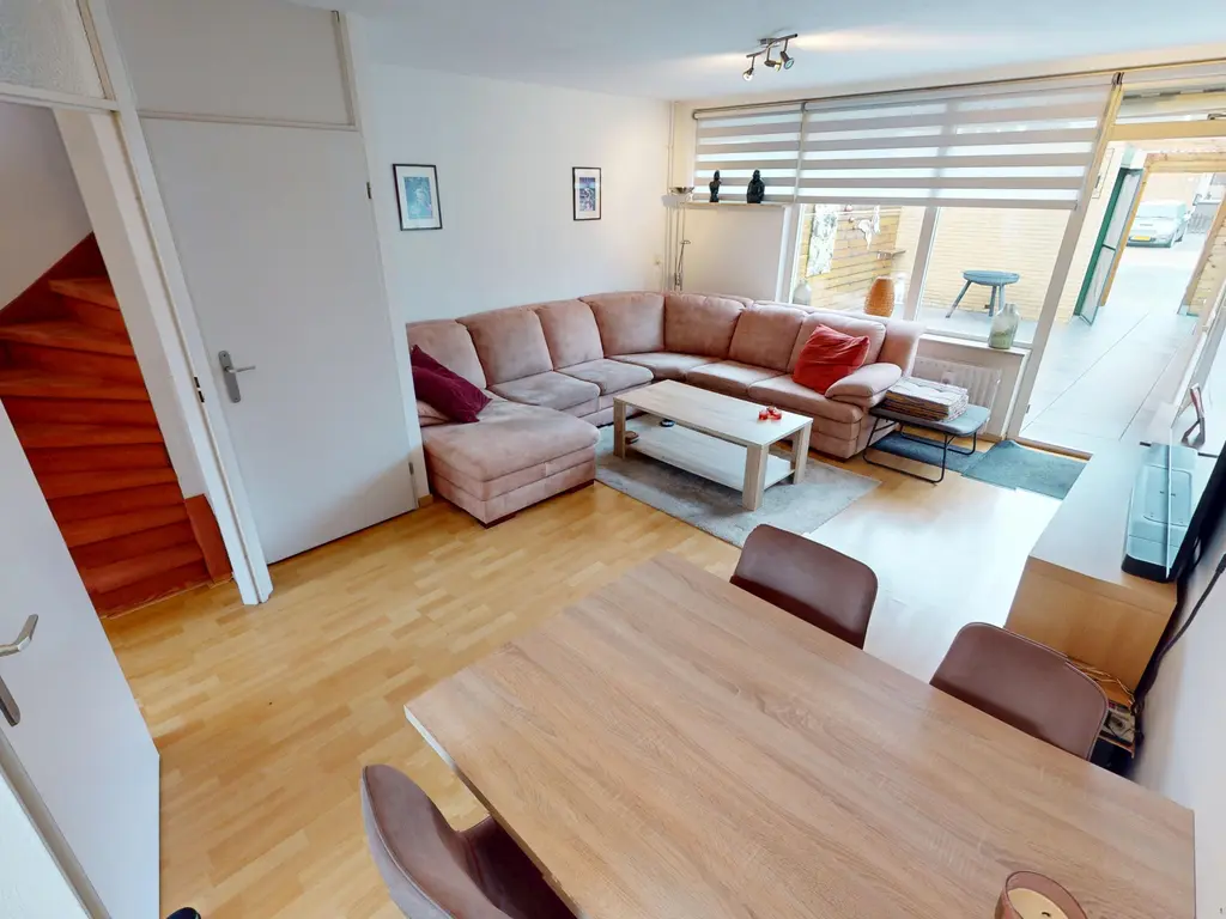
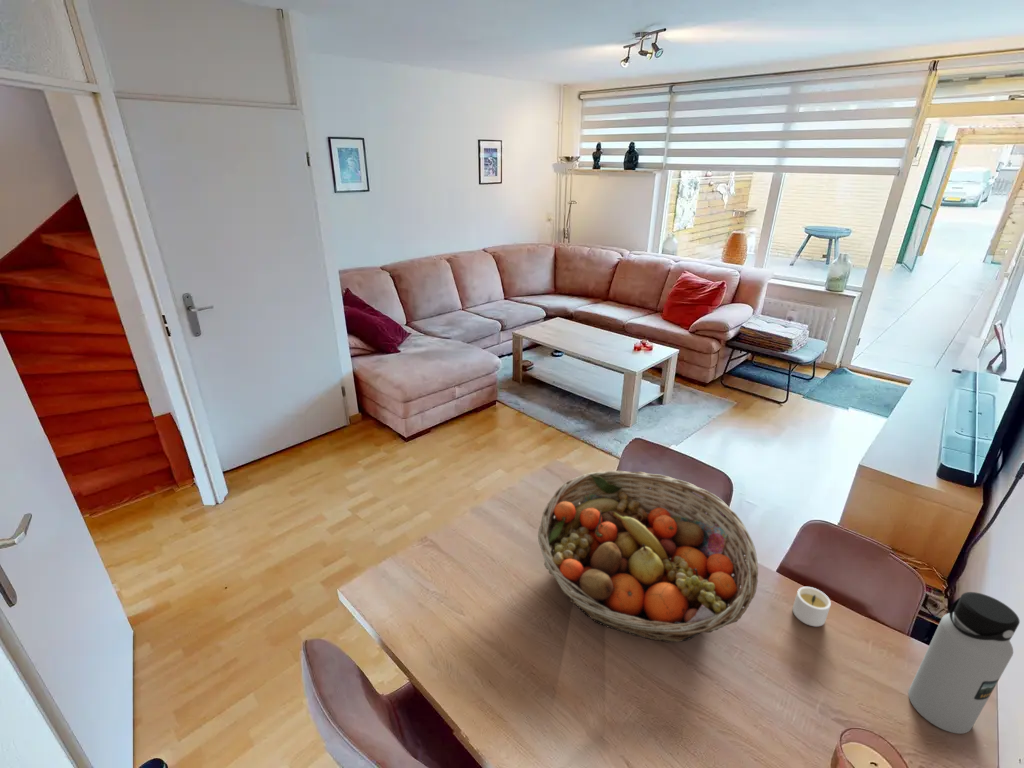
+ water bottle [907,591,1021,735]
+ fruit basket [537,470,759,643]
+ candle [792,586,832,627]
